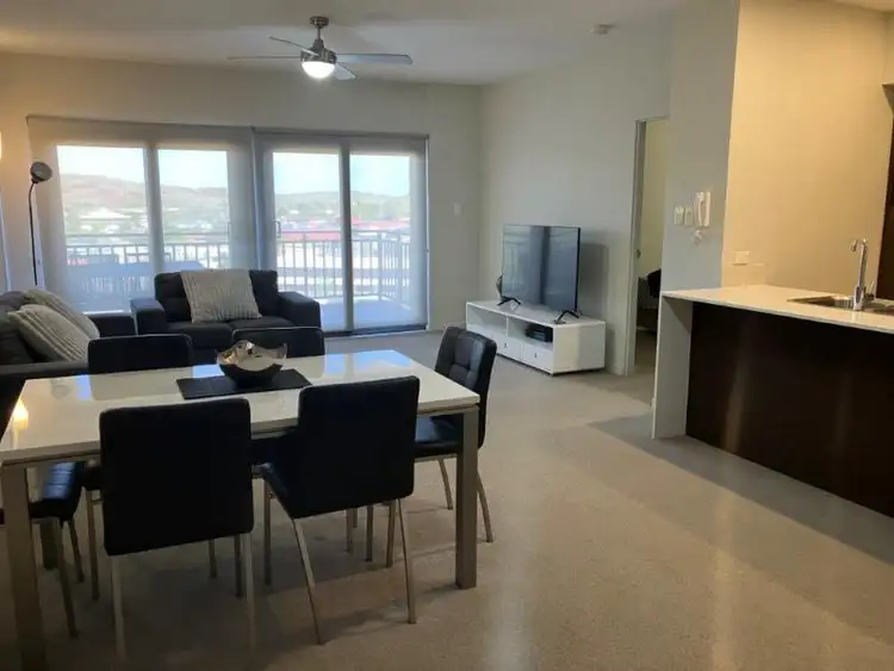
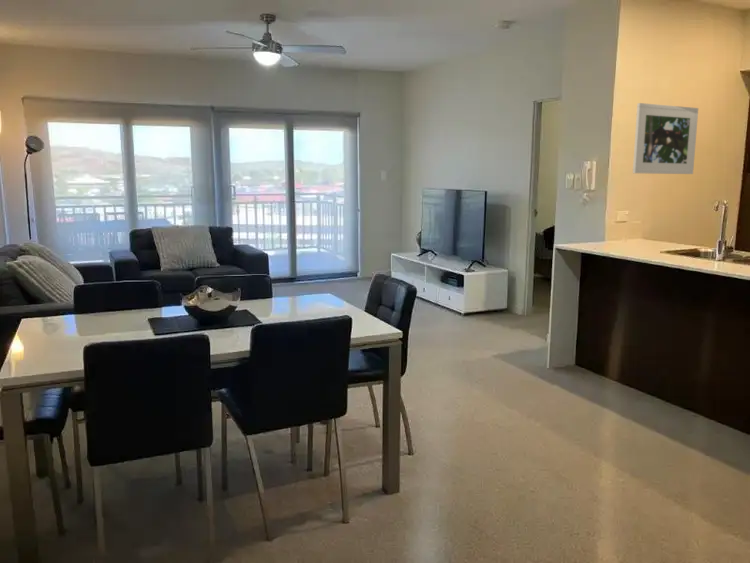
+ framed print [632,102,699,175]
